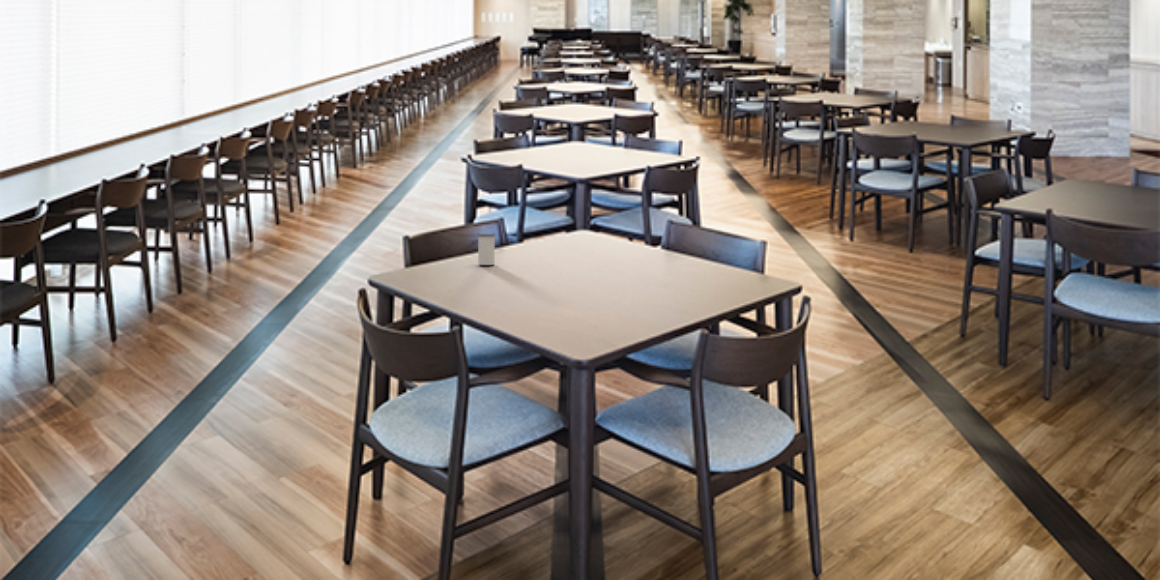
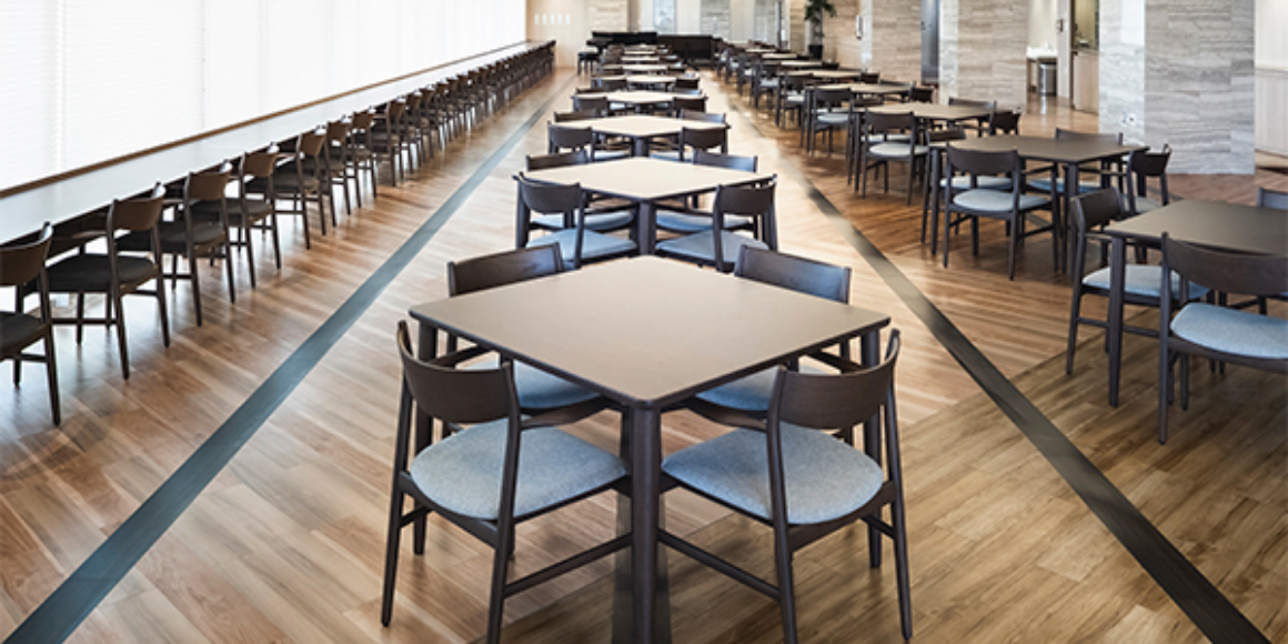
- salt shaker [476,233,496,266]
